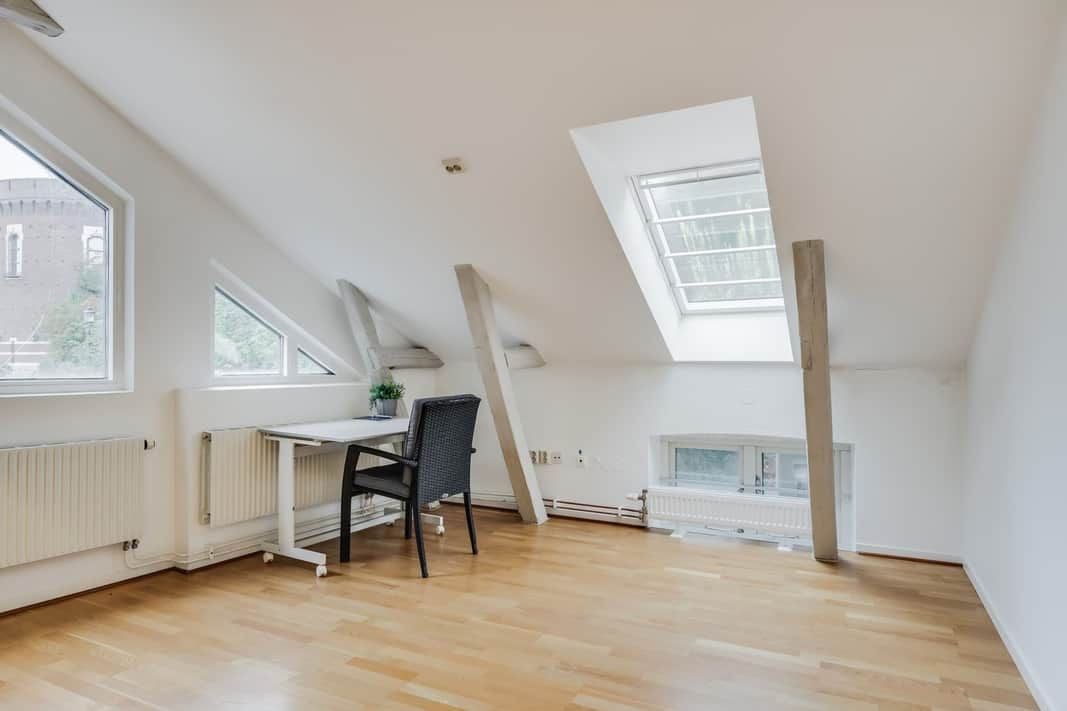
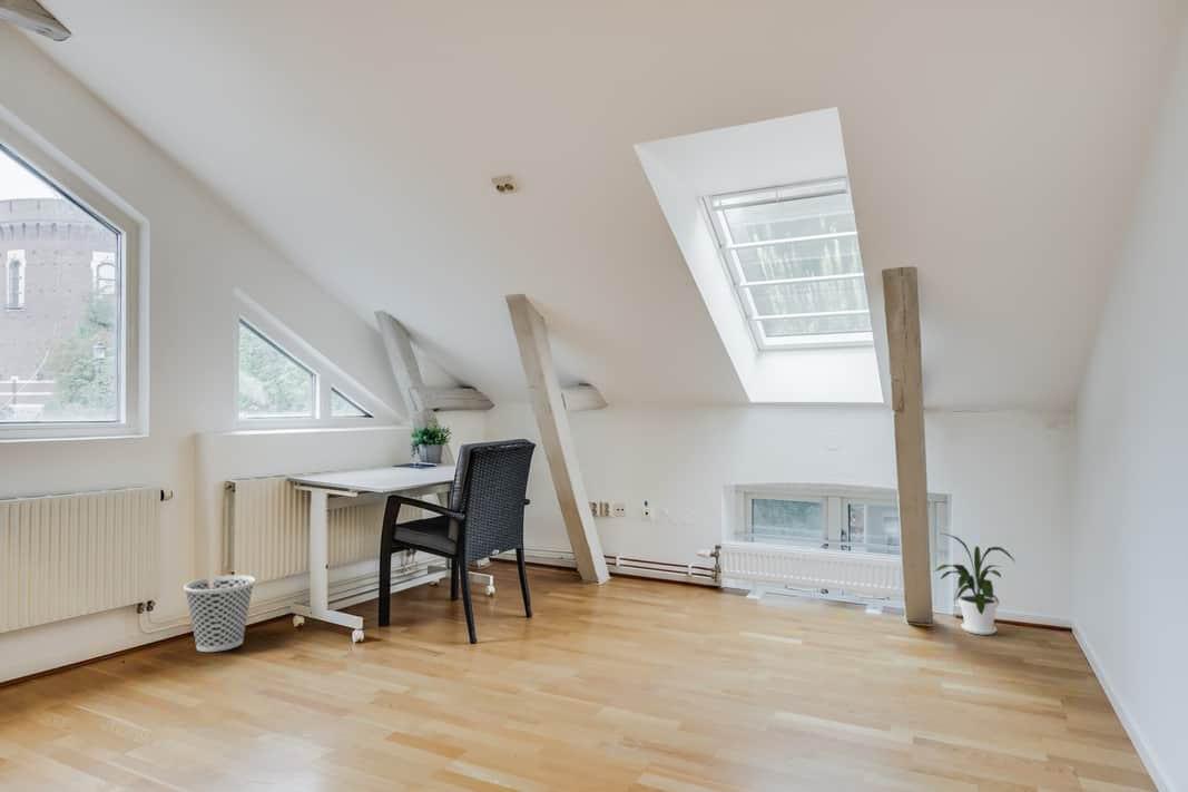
+ wastebasket [183,575,256,653]
+ house plant [933,532,1017,636]
